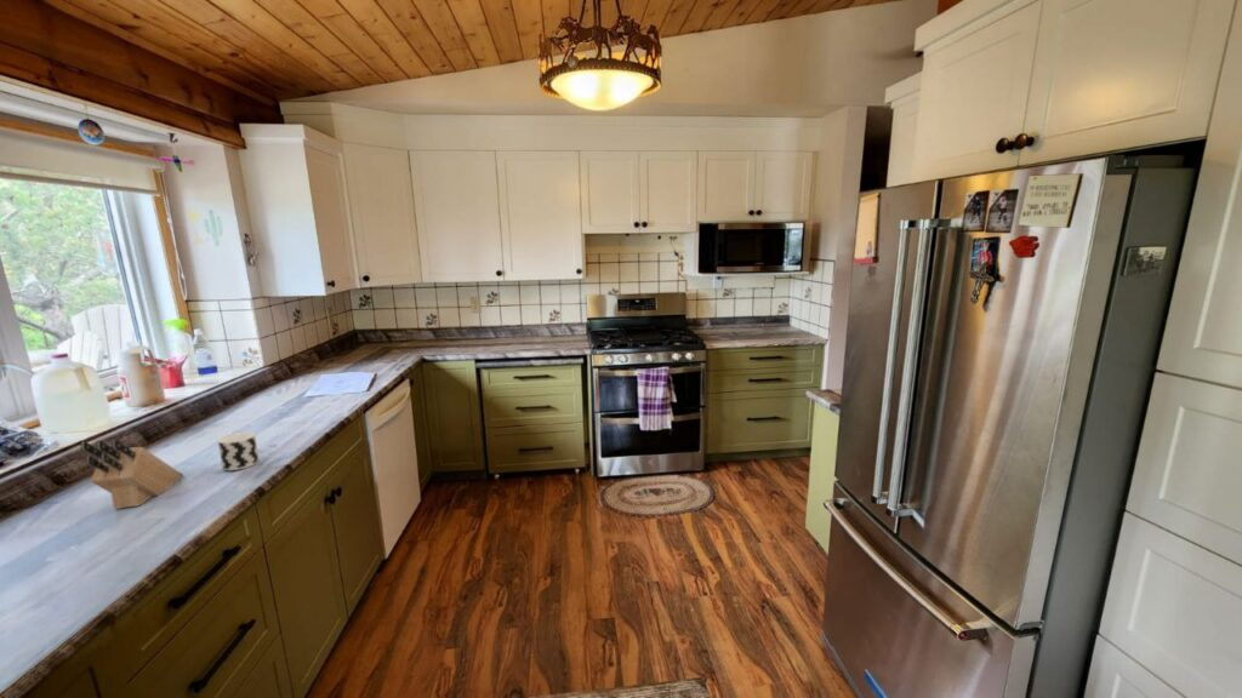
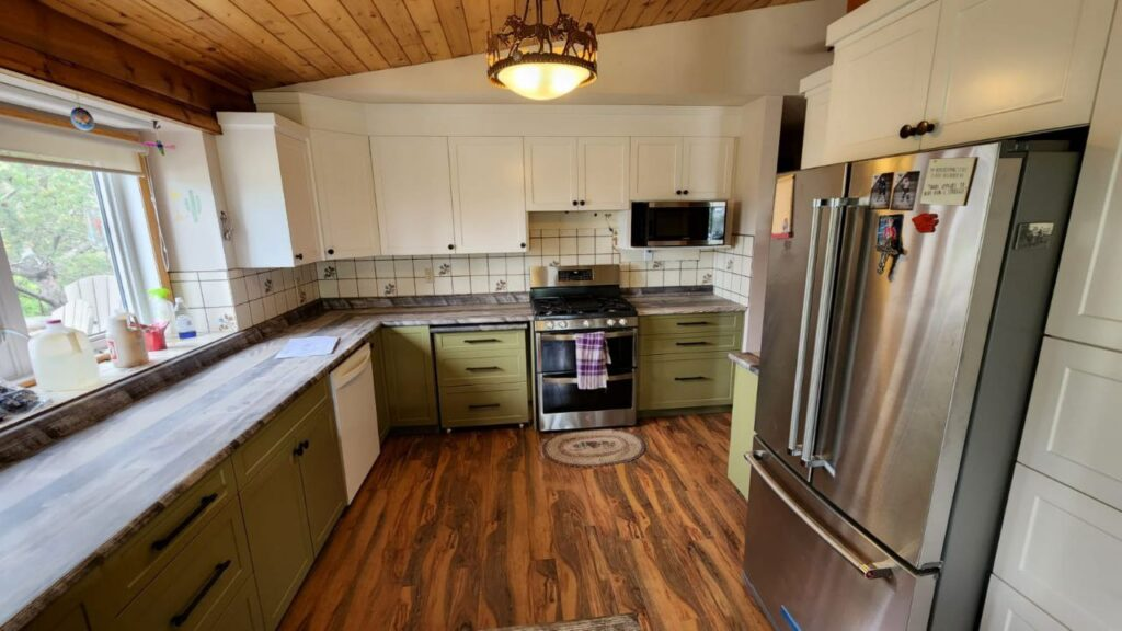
- cup [217,430,260,471]
- knife block [80,439,184,510]
